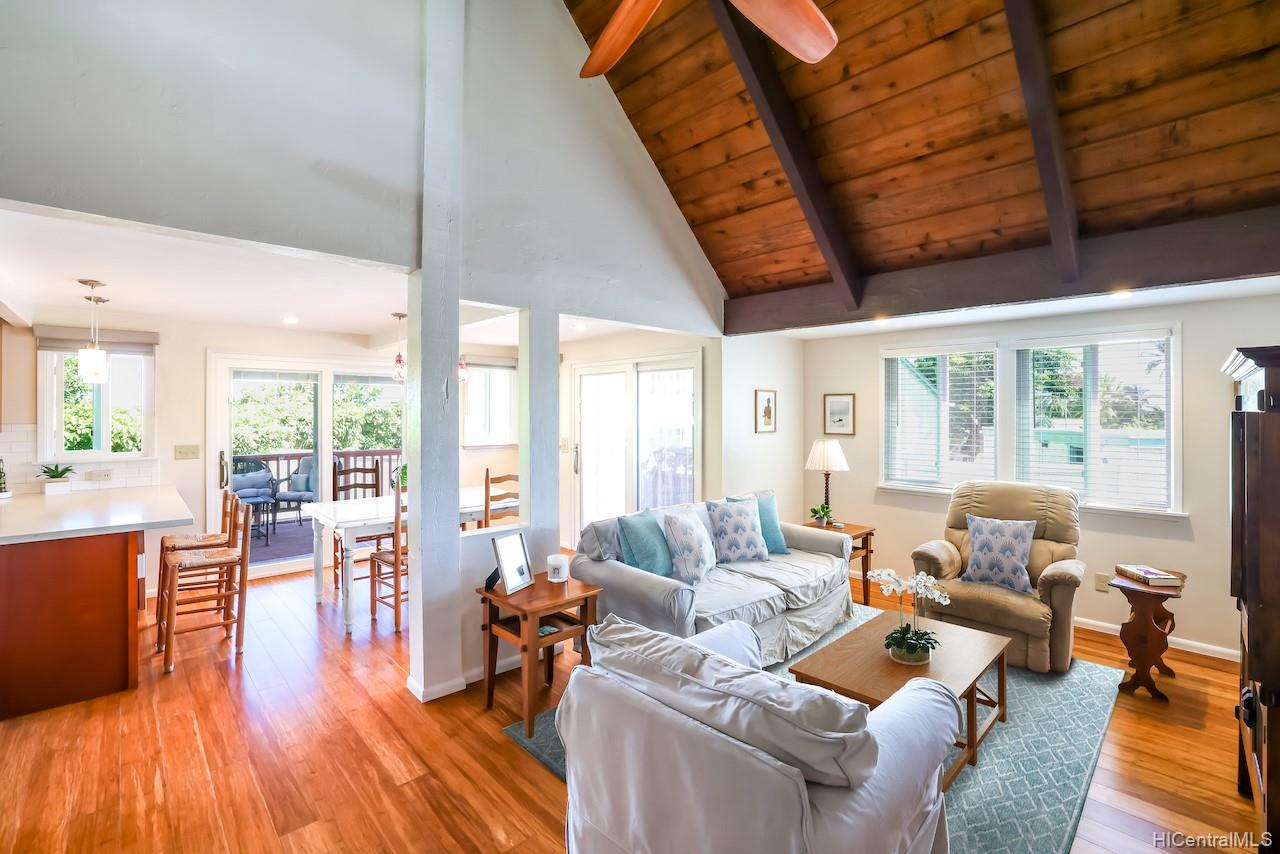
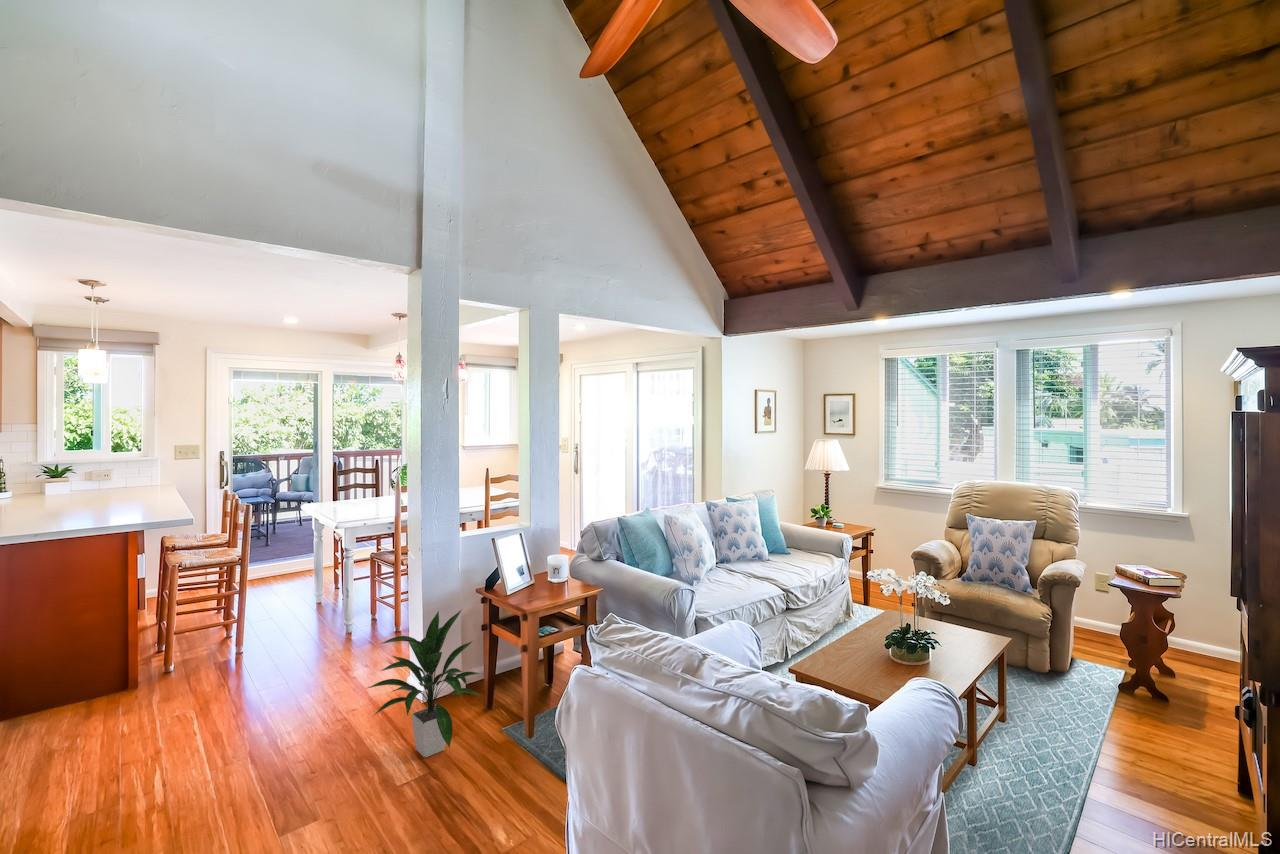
+ indoor plant [364,608,481,758]
